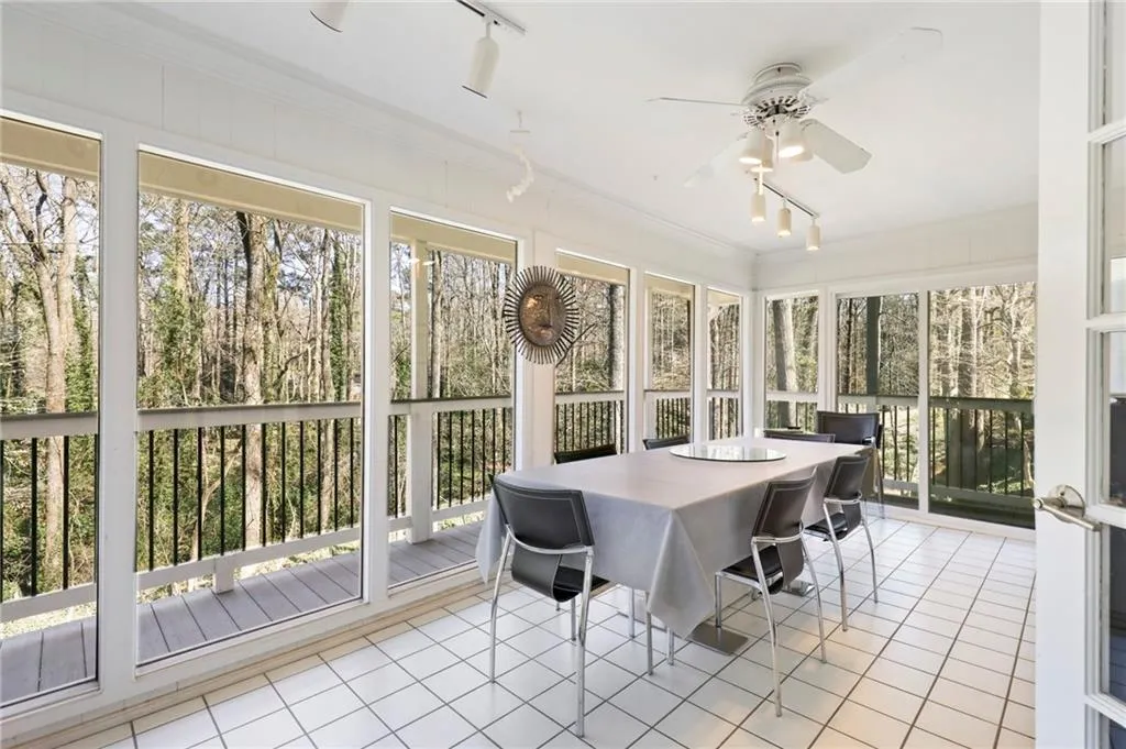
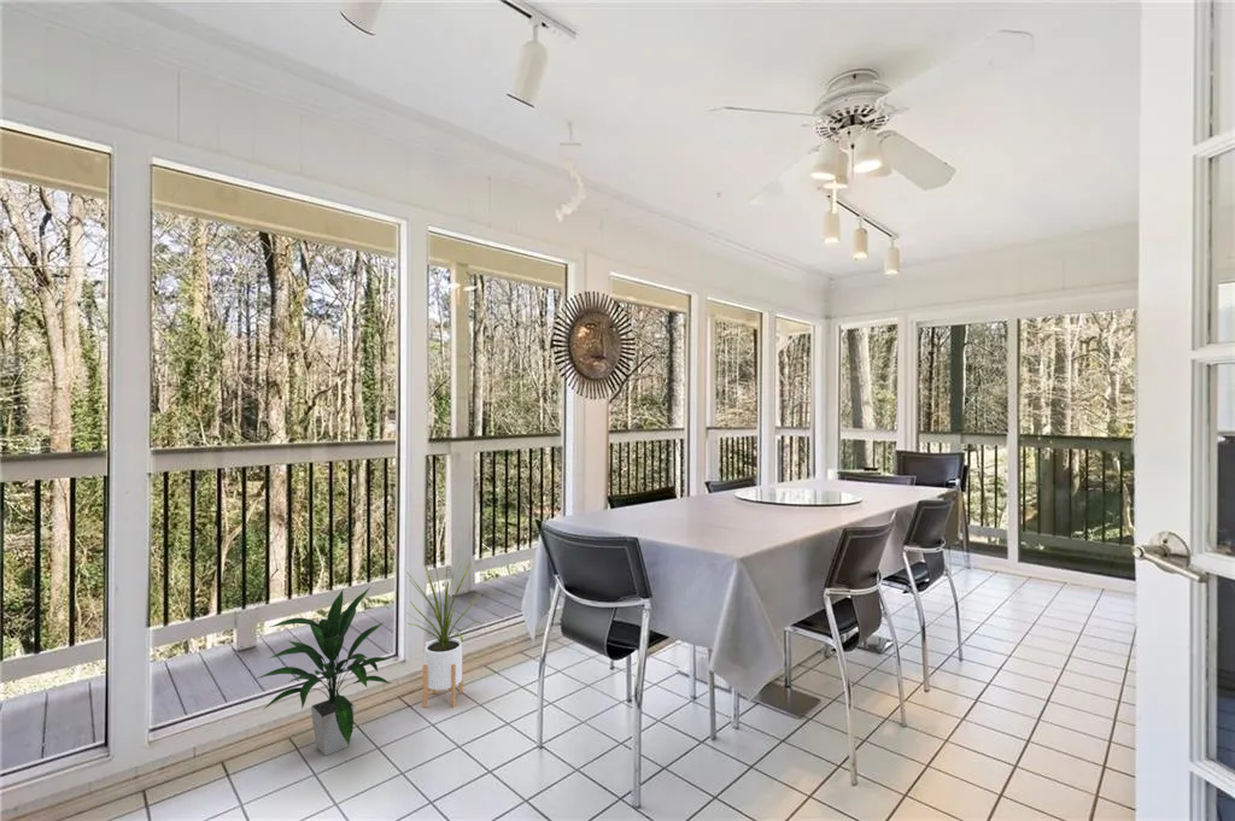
+ indoor plant [256,585,392,757]
+ house plant [405,552,485,709]
